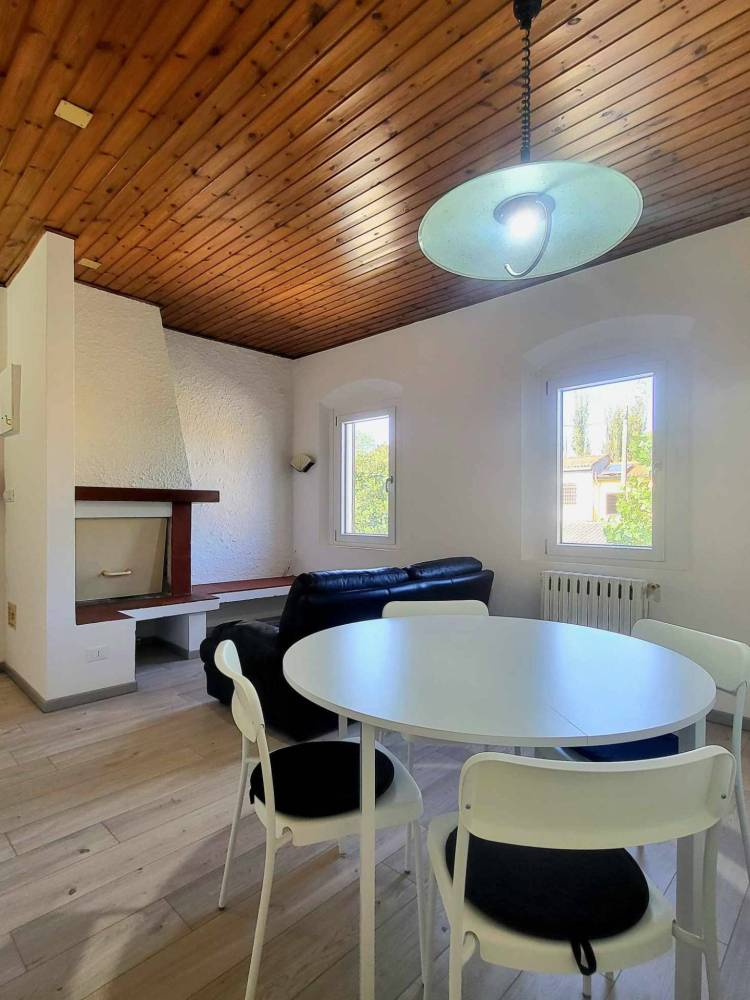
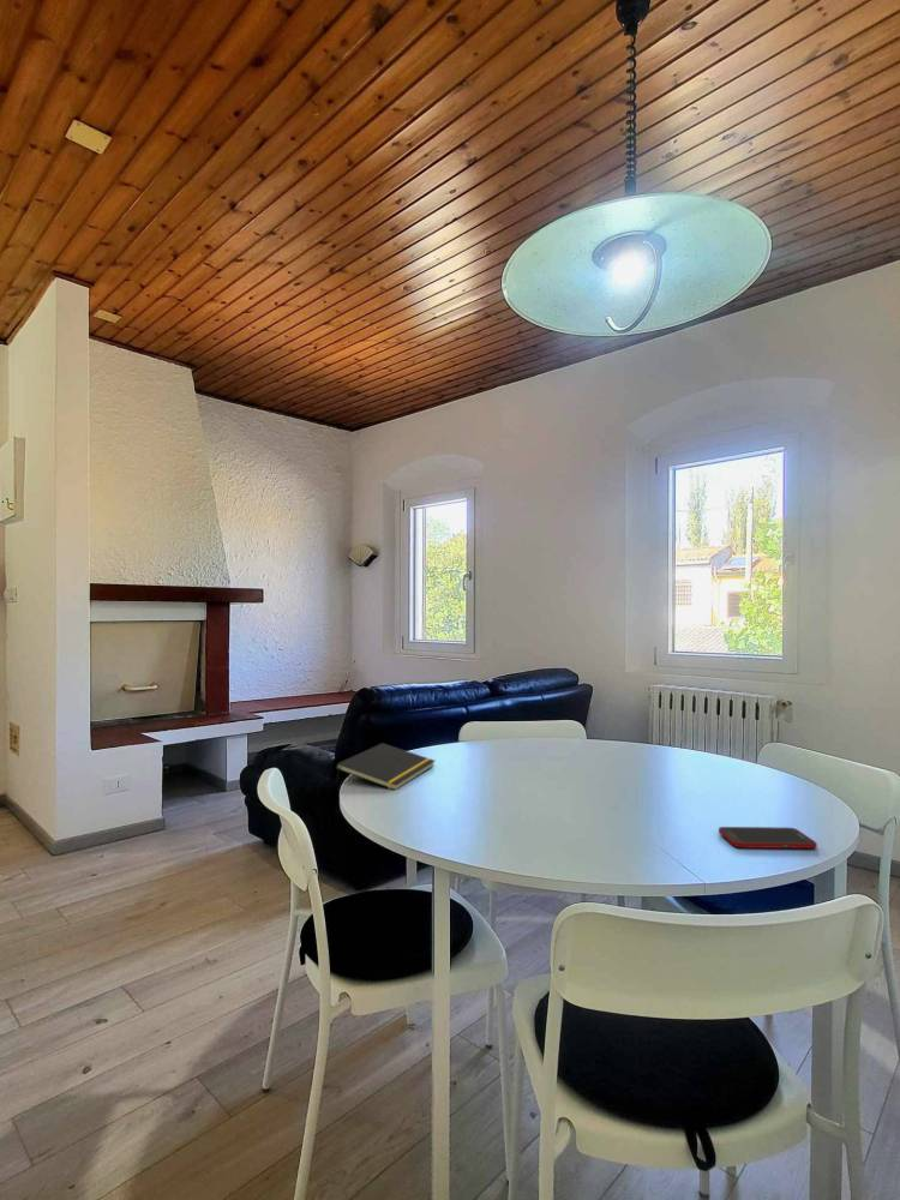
+ cell phone [718,826,818,850]
+ notepad [335,742,436,792]
